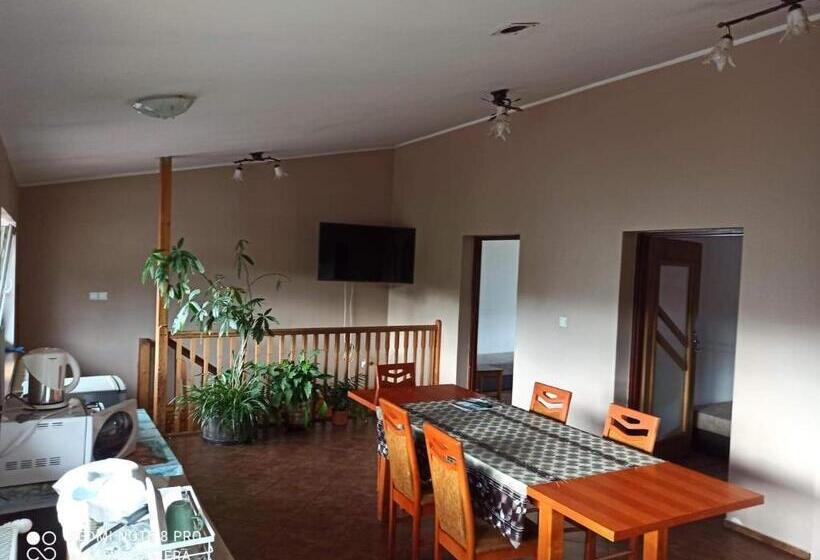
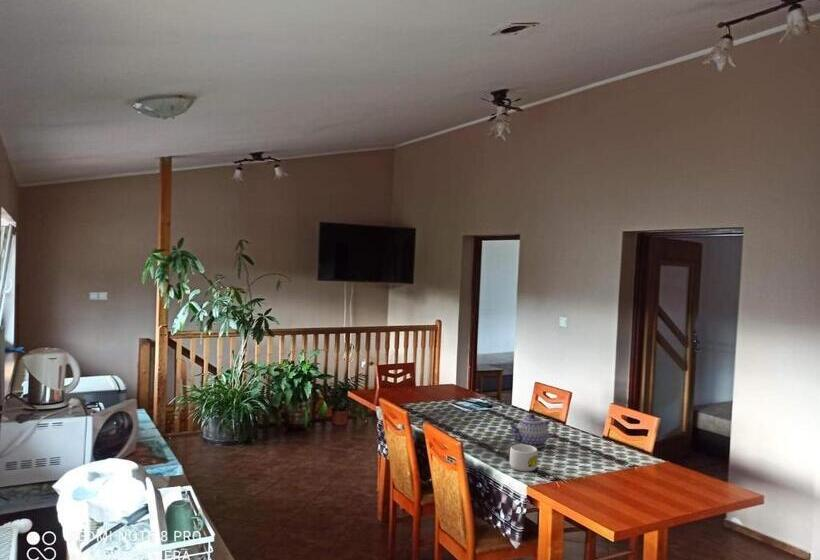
+ teapot [507,413,558,449]
+ mug [509,443,539,472]
